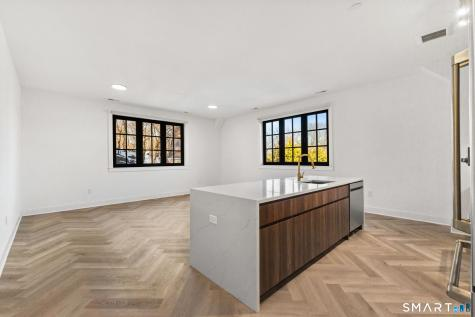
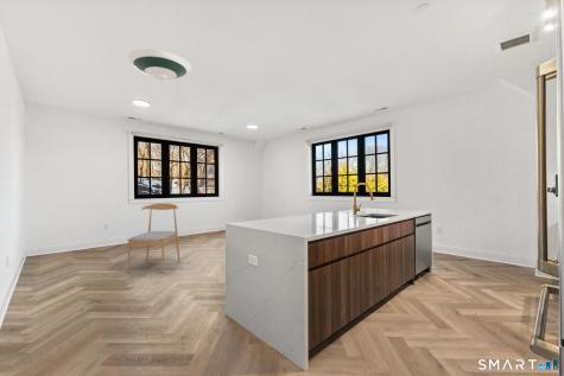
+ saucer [127,49,192,82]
+ dining chair [127,202,180,274]
